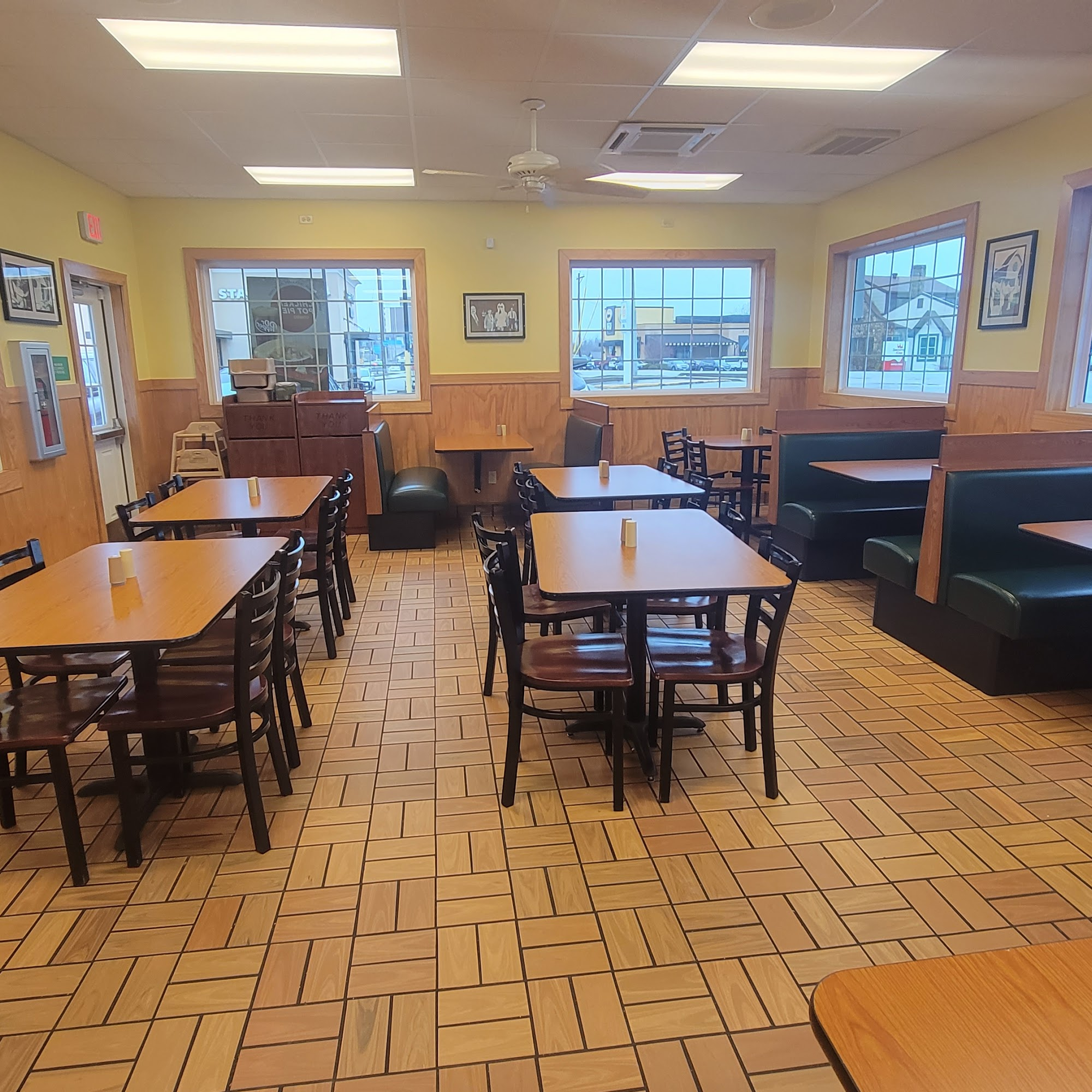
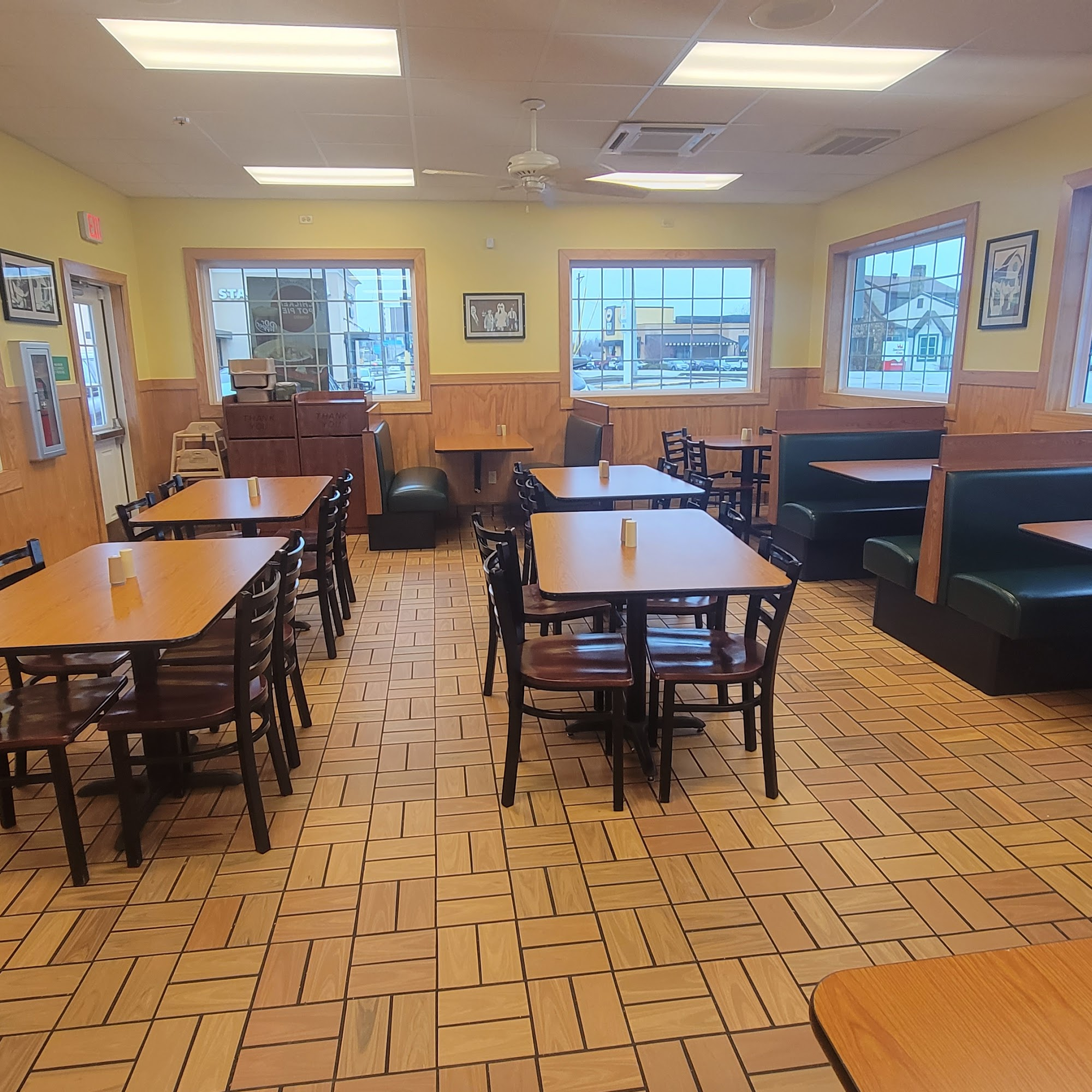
+ smoke detector [170,116,192,126]
